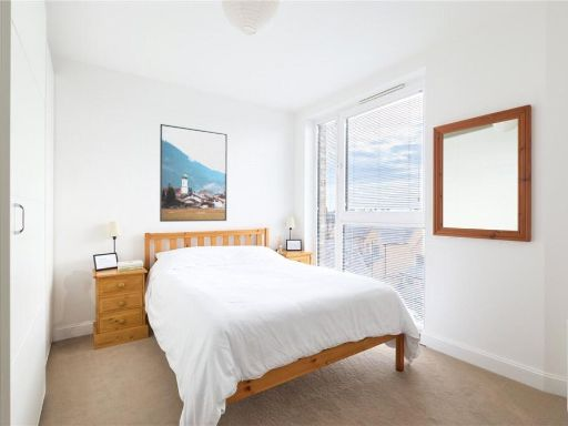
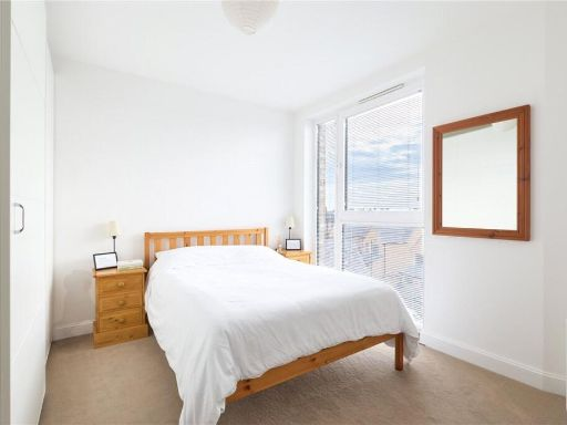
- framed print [159,123,229,223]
